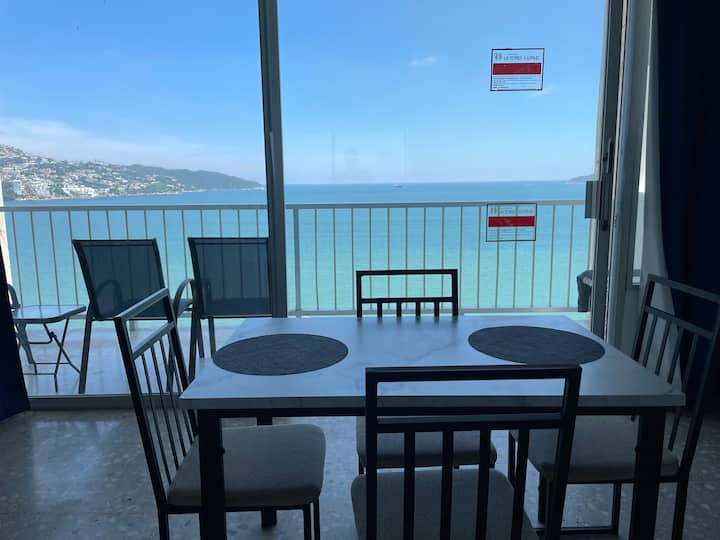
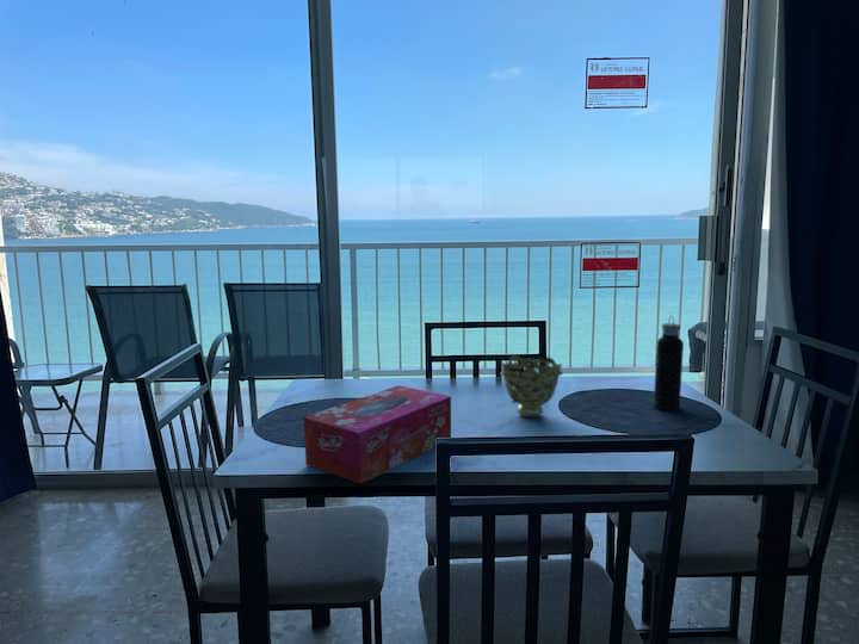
+ tissue box [303,384,452,485]
+ decorative bowl [500,354,564,419]
+ water bottle [653,315,685,411]
